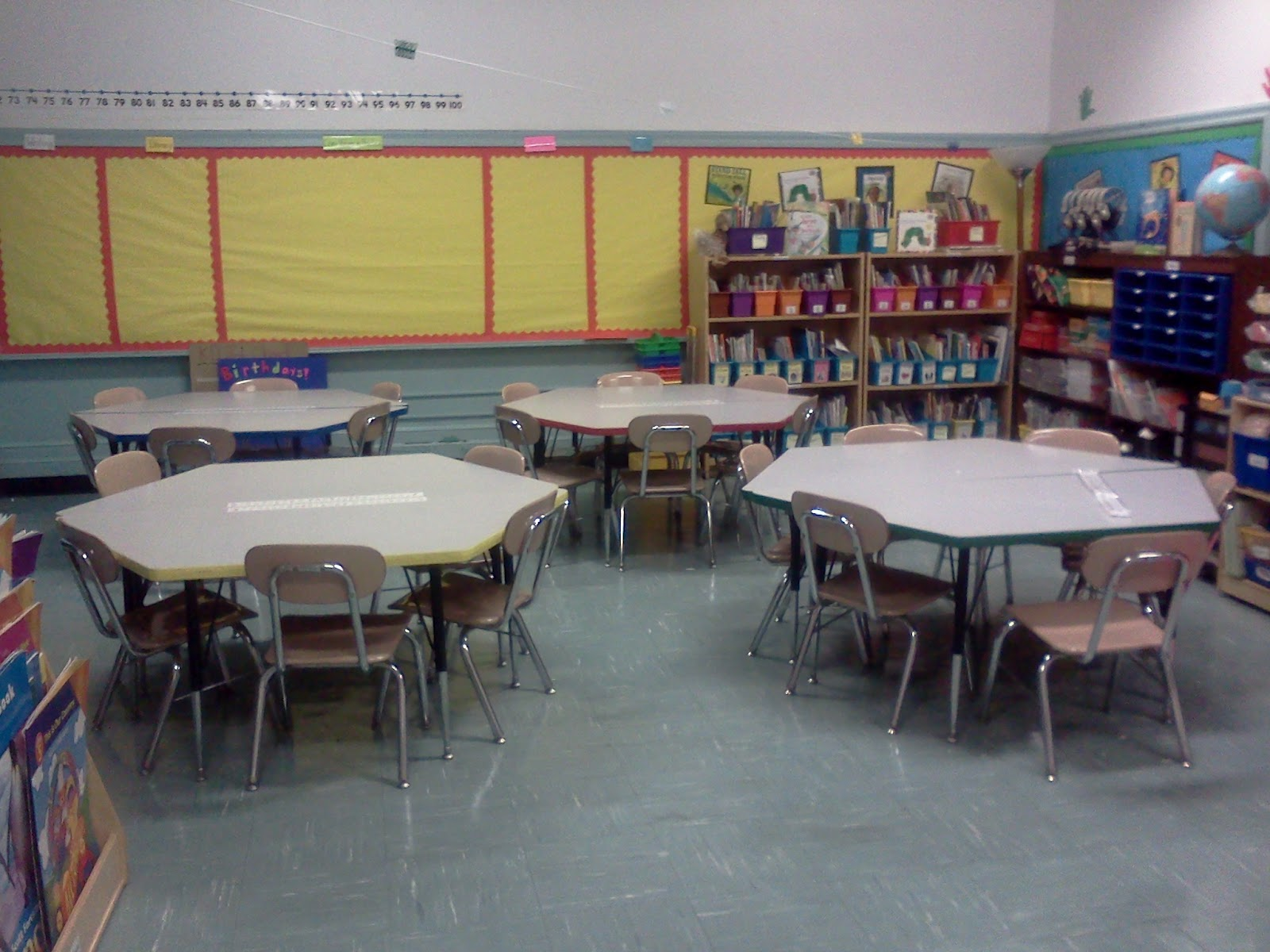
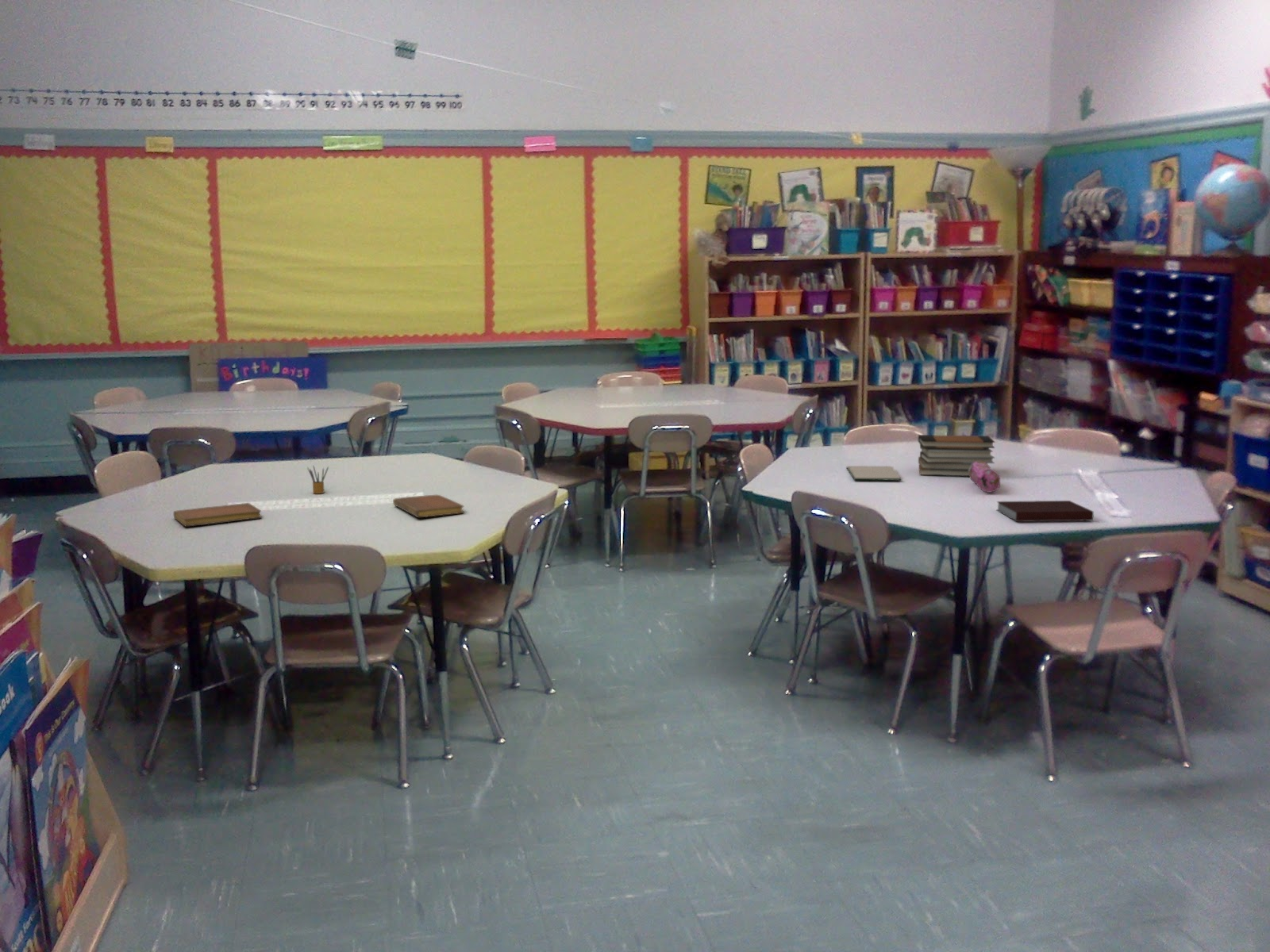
+ pencil box [306,466,329,494]
+ notebook [173,502,263,527]
+ book stack [918,434,995,477]
+ hardback book [845,465,902,482]
+ notebook [392,494,464,518]
+ notebook [996,500,1095,522]
+ pencil case [968,462,1001,493]
